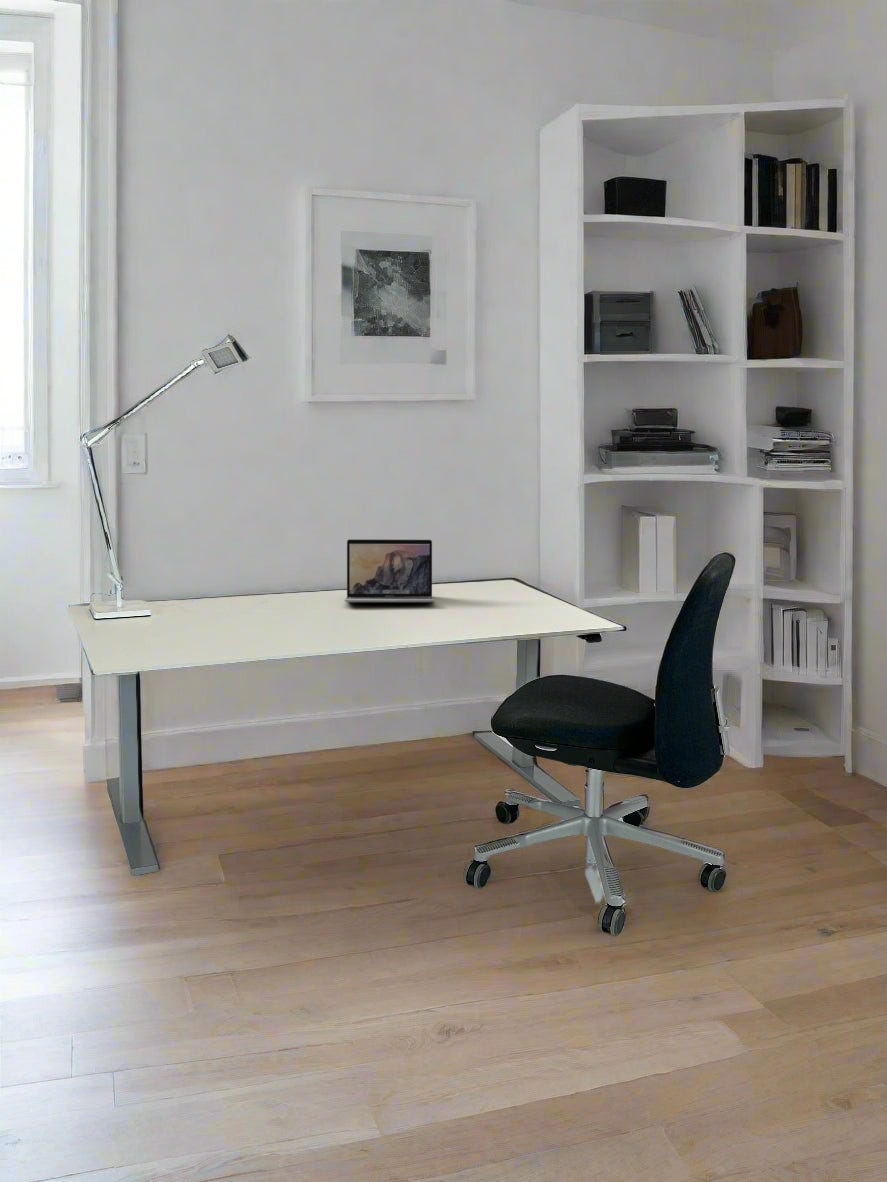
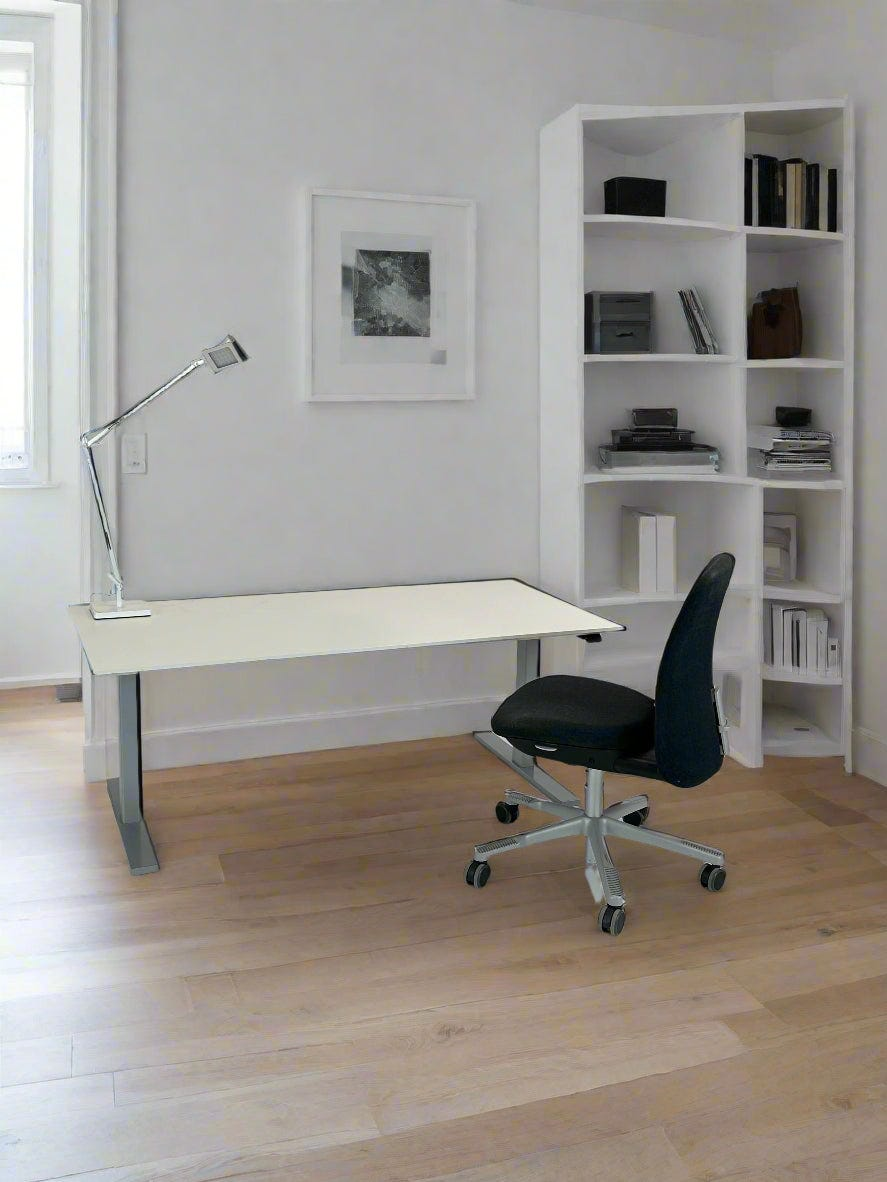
- laptop [344,538,435,604]
